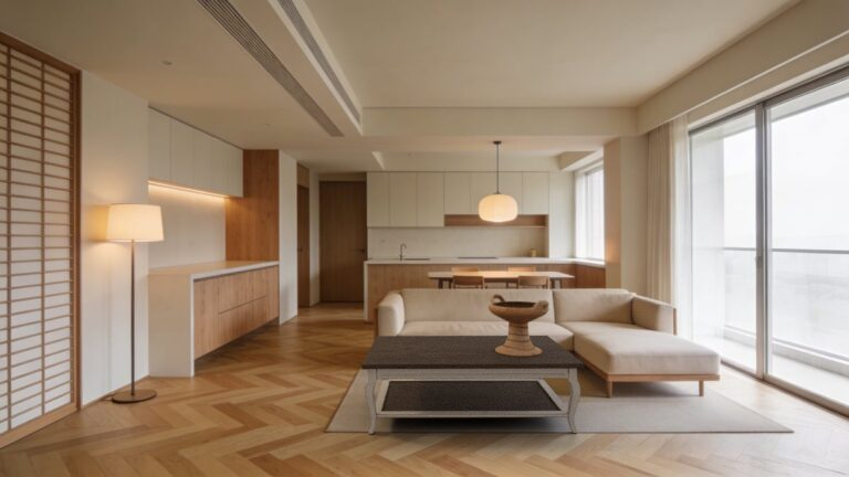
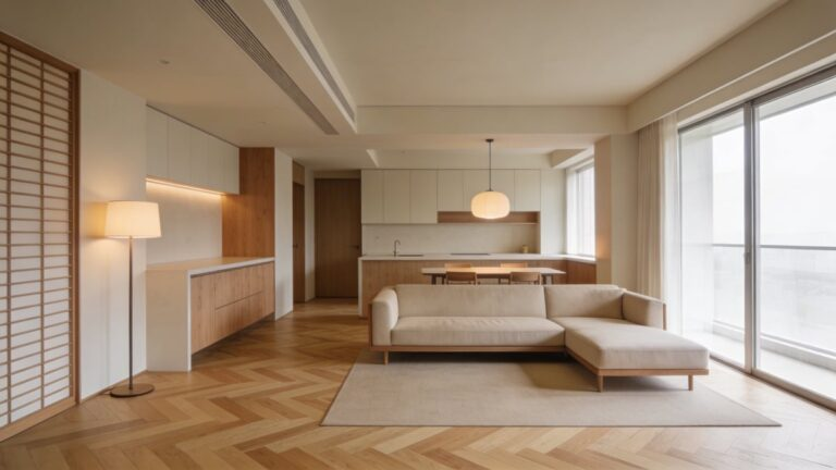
- coffee table [360,335,586,435]
- decorative bowl [488,294,551,357]
